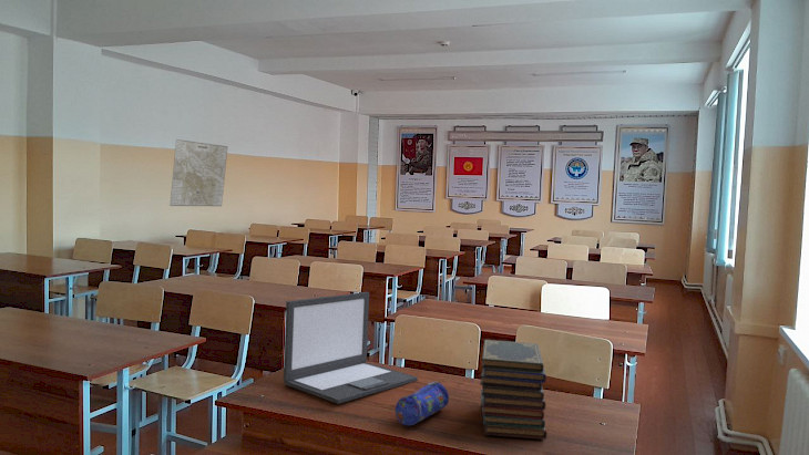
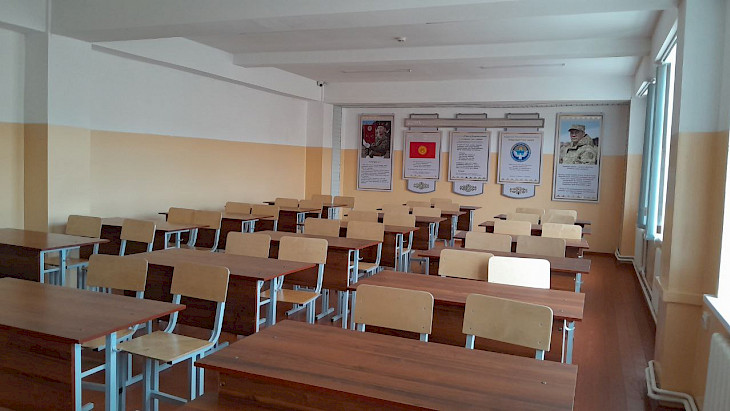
- laptop [283,291,419,405]
- pencil case [395,380,450,426]
- book stack [479,339,547,441]
- map [168,138,228,207]
